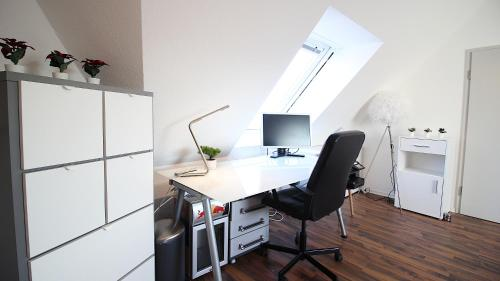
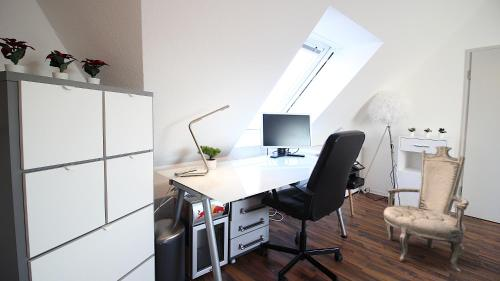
+ armchair [383,145,470,272]
